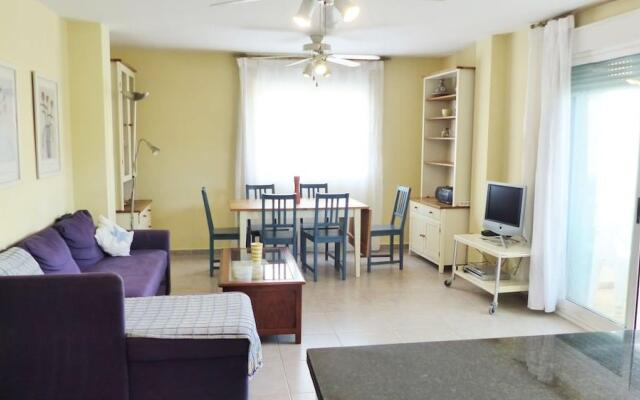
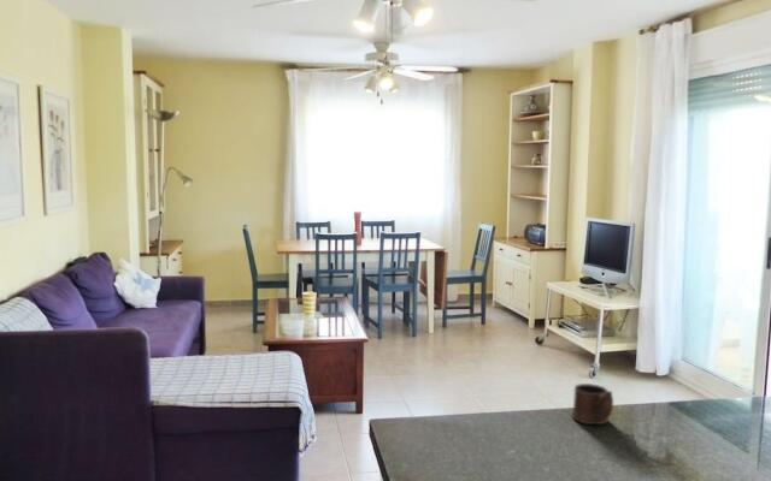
+ mug [571,382,614,426]
